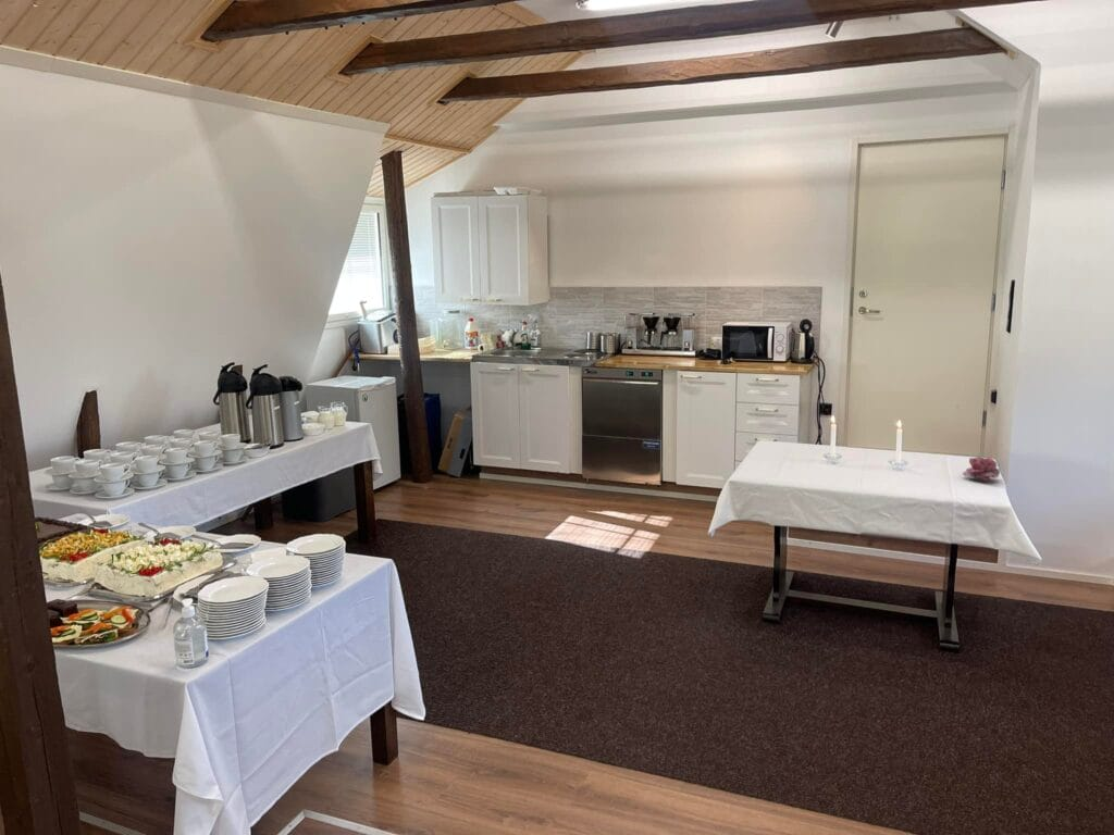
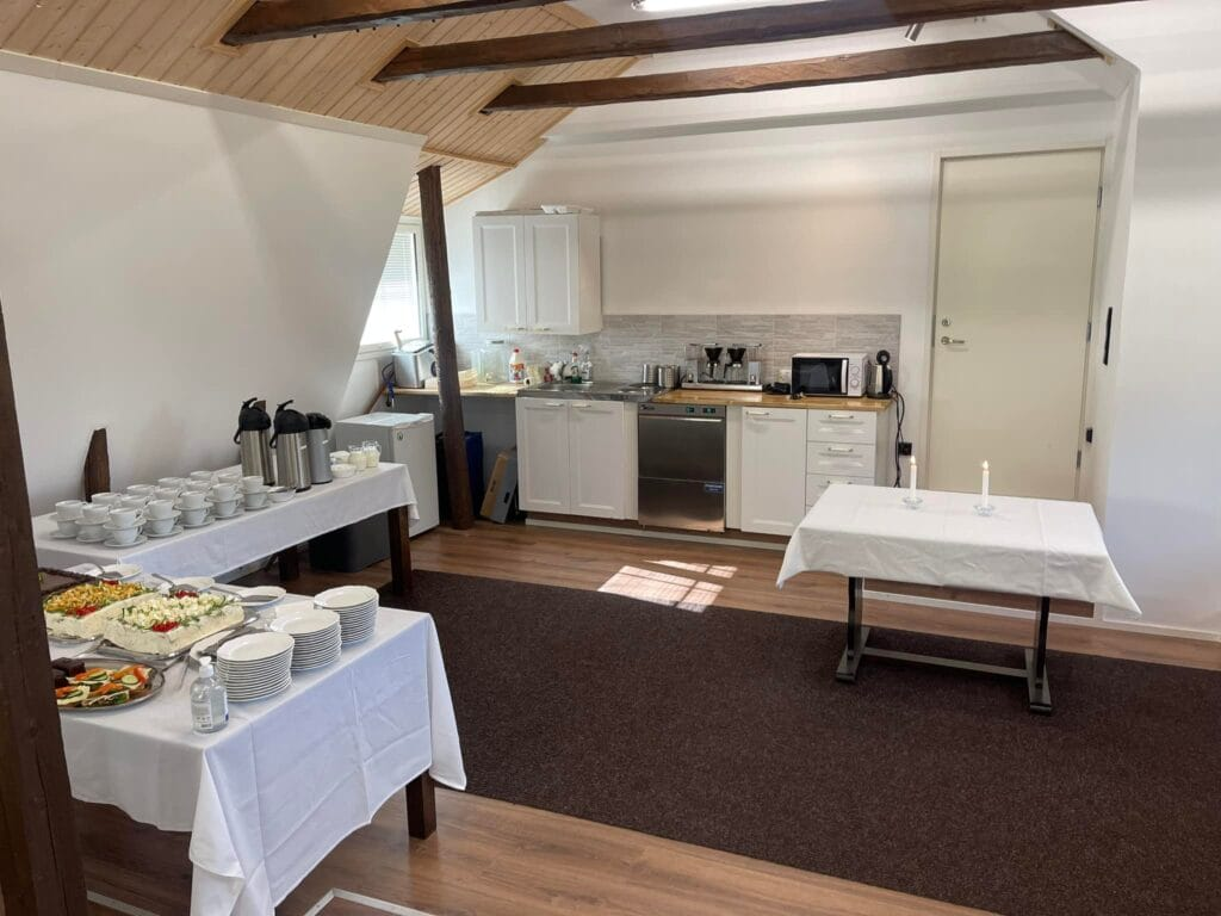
- flower [962,456,1001,482]
